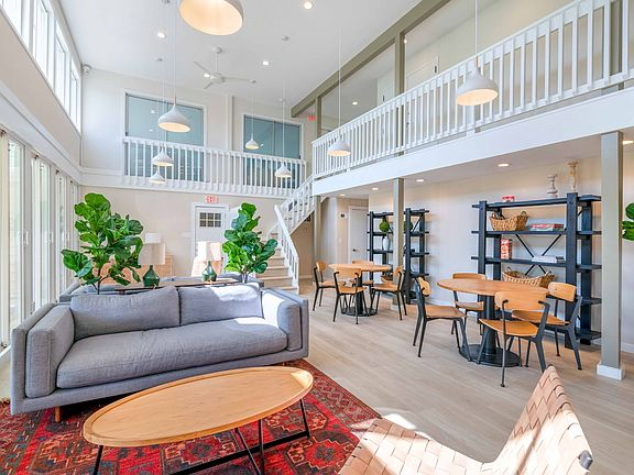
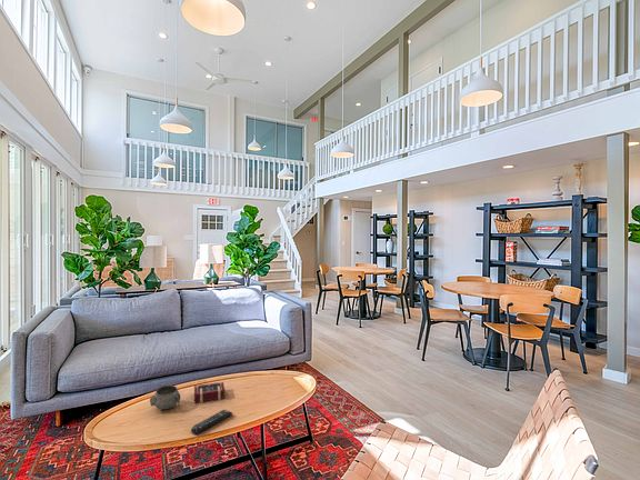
+ remote control [190,409,233,436]
+ book [193,381,226,403]
+ decorative bowl [149,384,181,410]
